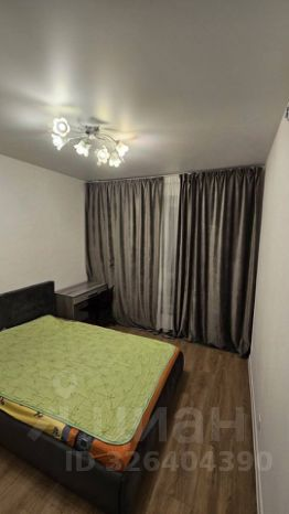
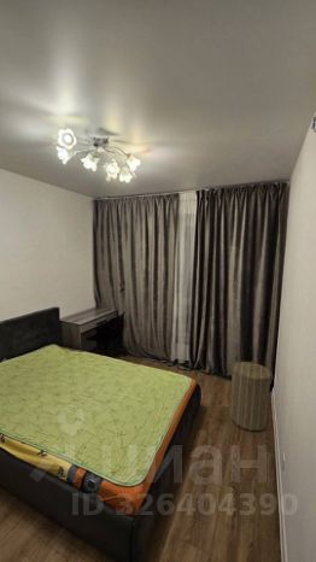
+ laundry hamper [228,359,273,432]
